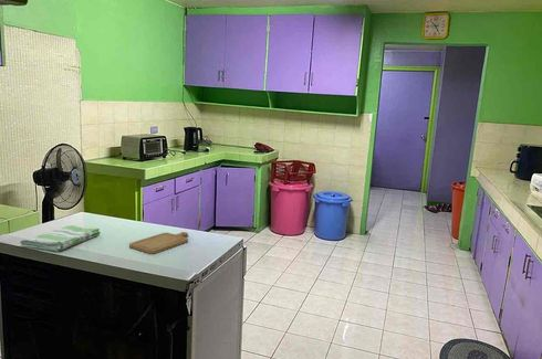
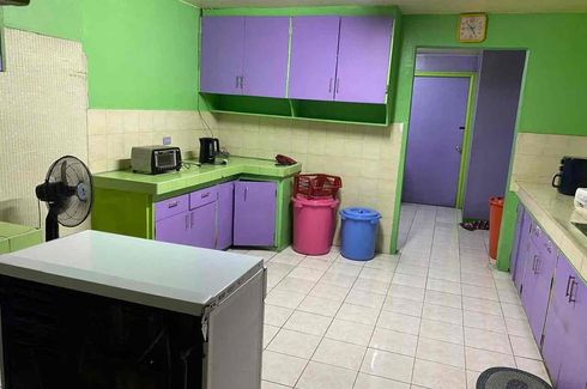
- chopping board [128,231,189,255]
- dish towel [19,224,102,253]
